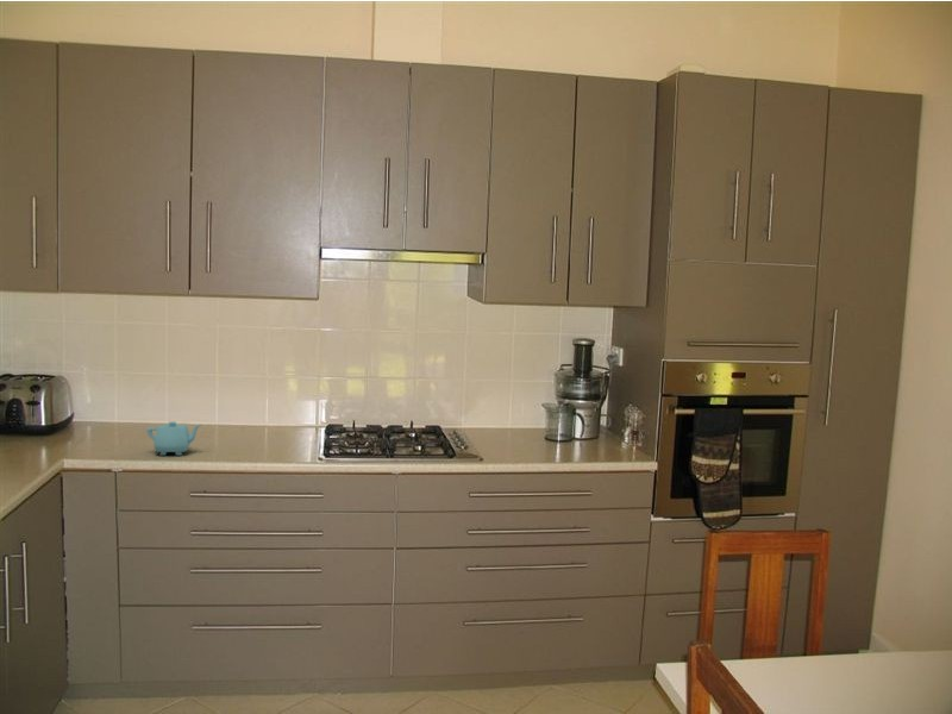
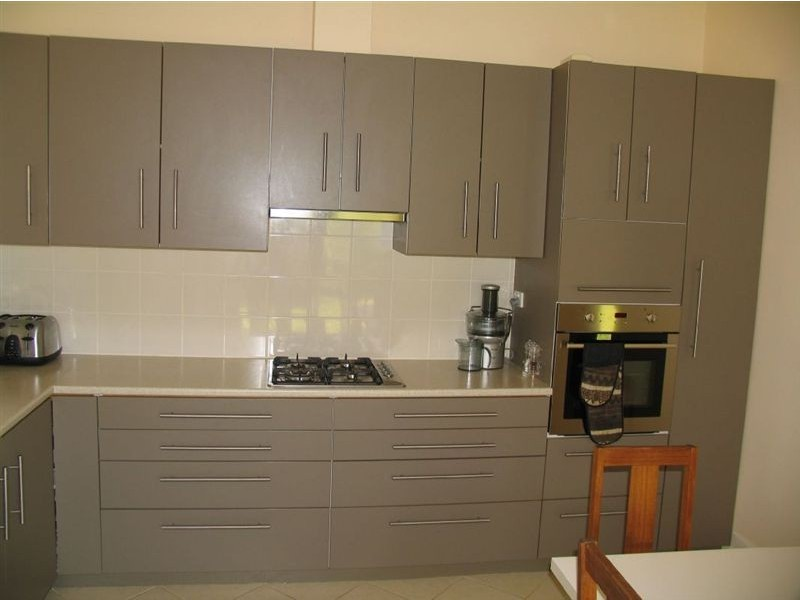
- teapot [145,420,202,457]
